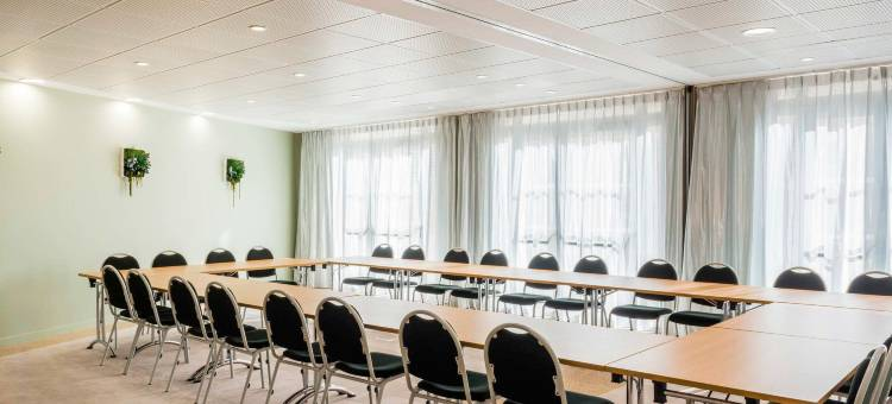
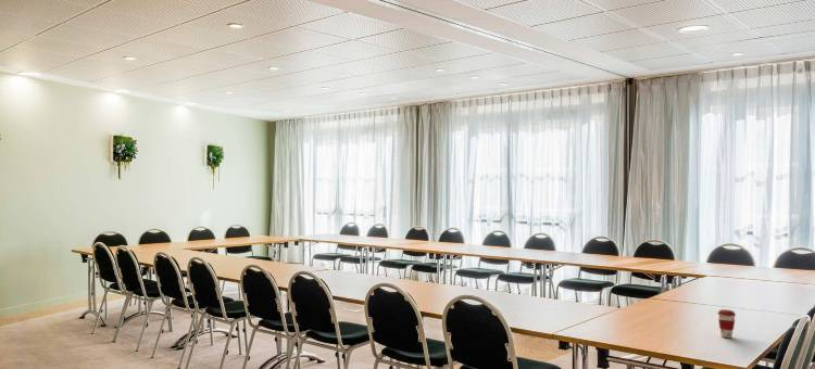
+ coffee cup [716,308,737,339]
